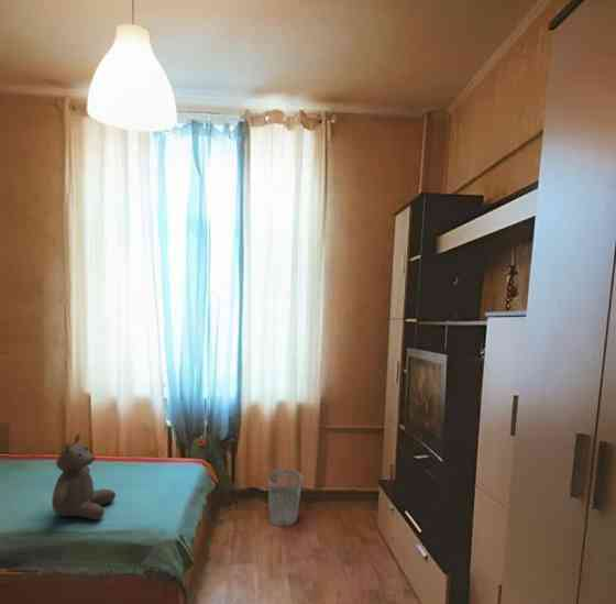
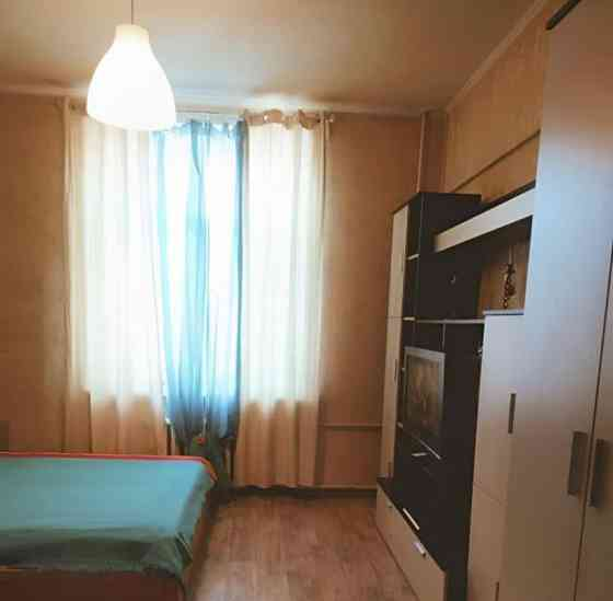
- teddy bear [51,432,117,520]
- wastebasket [267,468,304,527]
